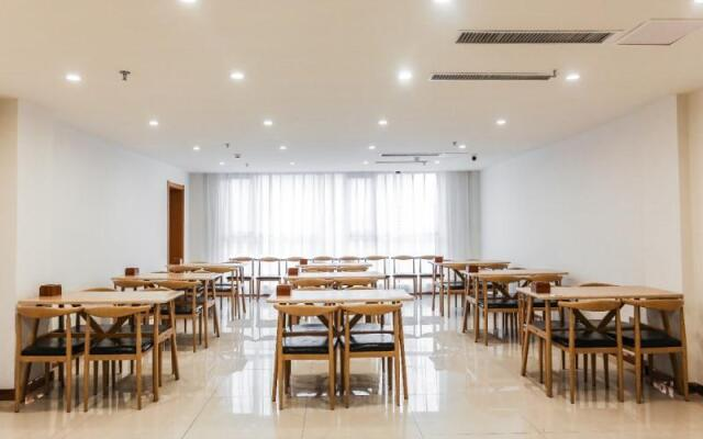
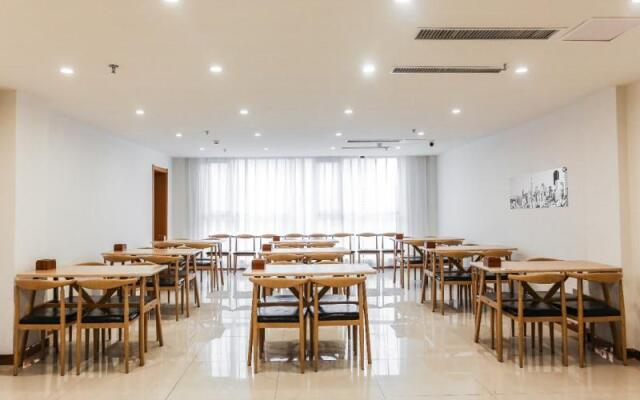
+ wall art [509,166,569,210]
